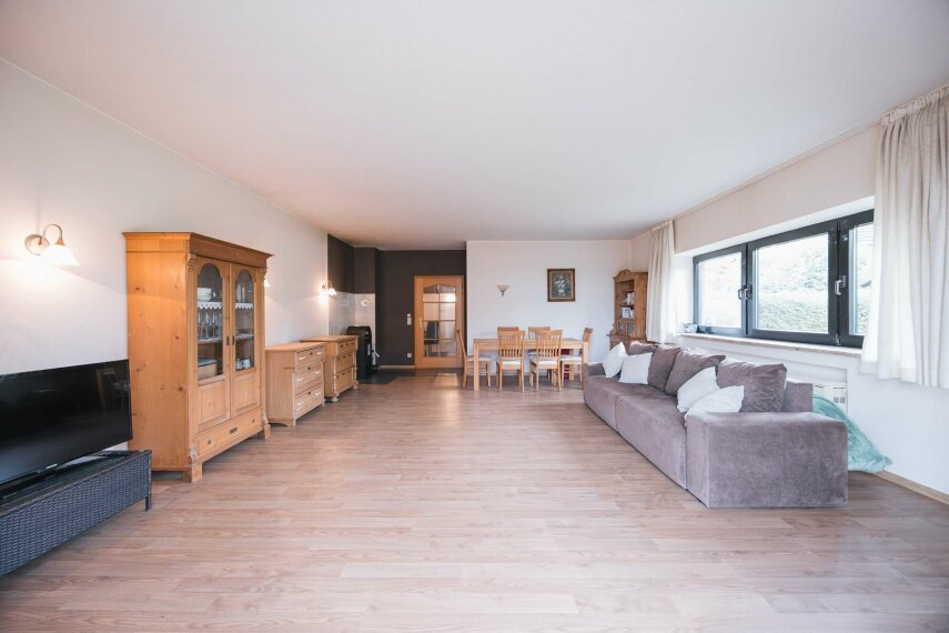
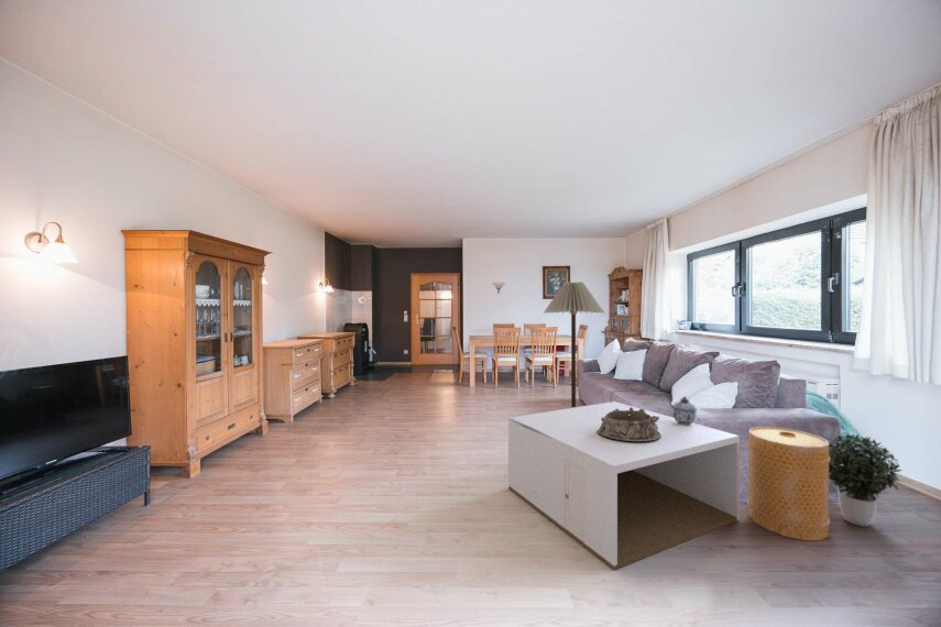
+ floor lamp [543,280,606,408]
+ basket [746,426,831,541]
+ coffee table [507,400,741,571]
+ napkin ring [597,406,661,443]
+ potted plant [825,433,904,528]
+ lidded jar [671,395,699,425]
